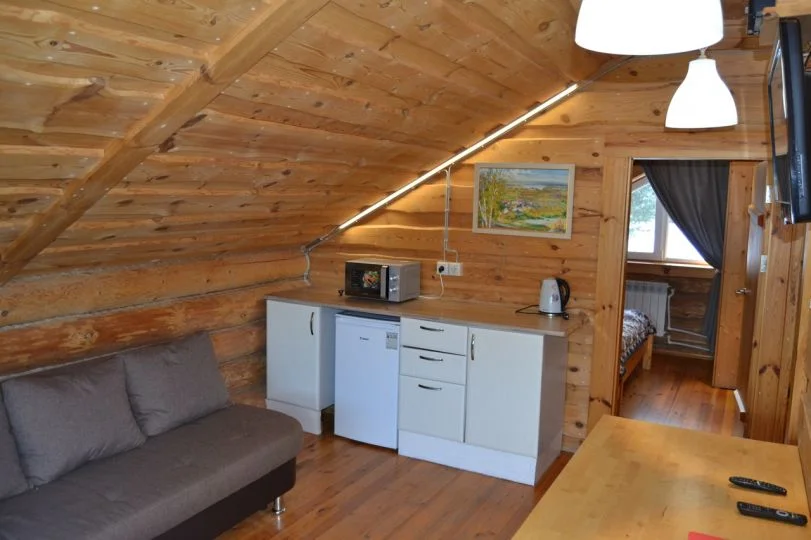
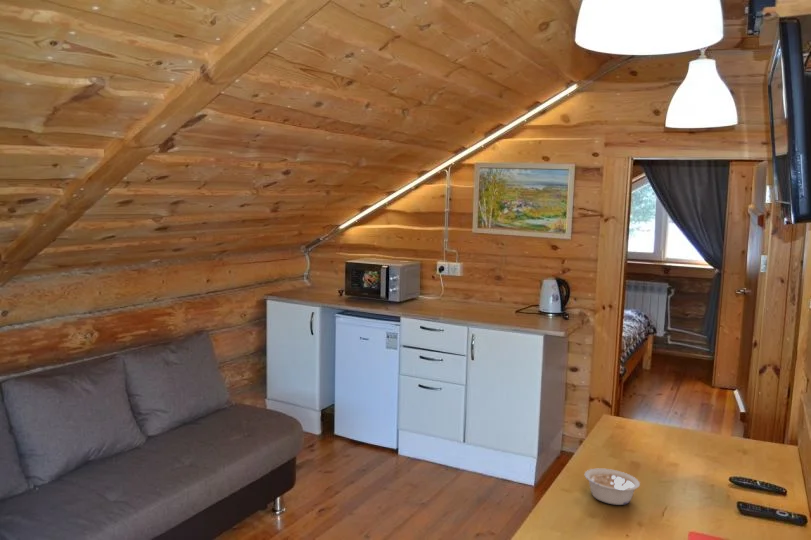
+ legume [584,468,641,506]
